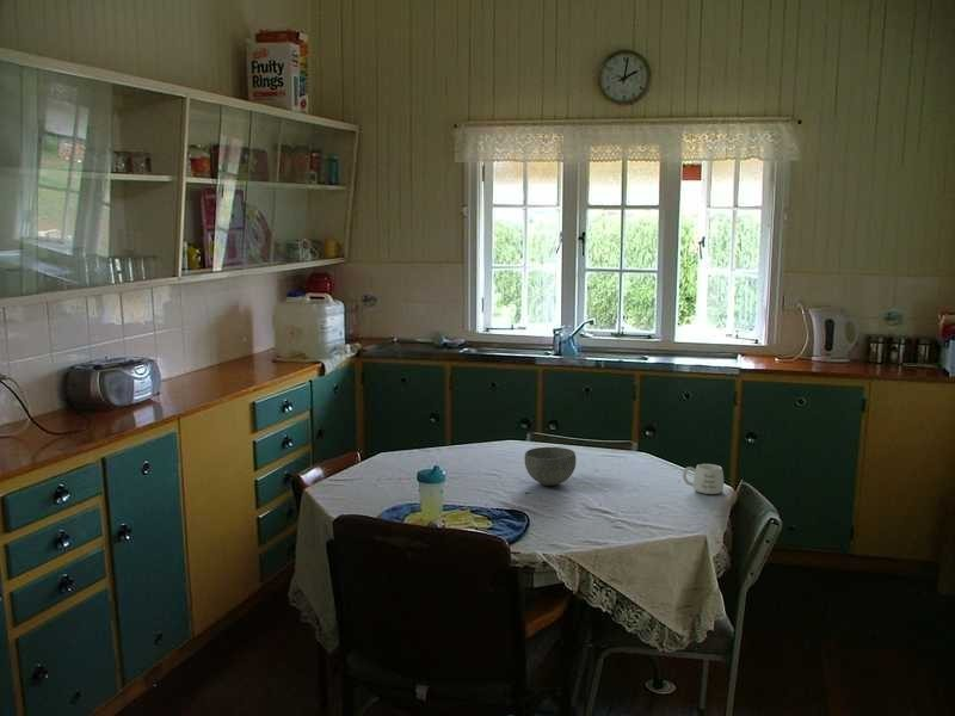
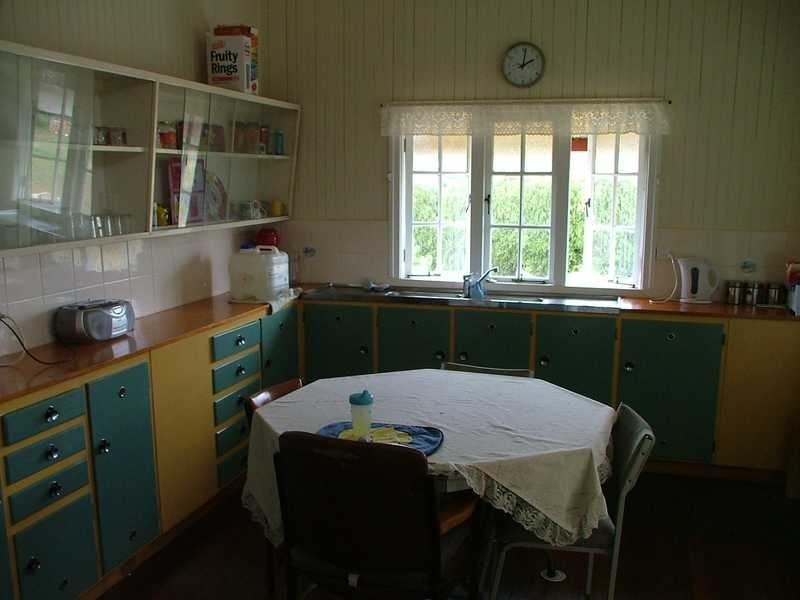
- mug [682,463,725,495]
- bowl [524,446,578,487]
